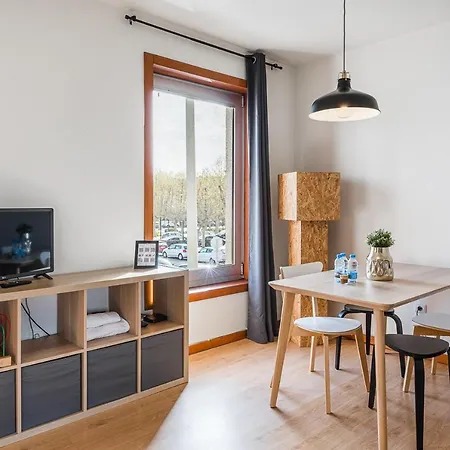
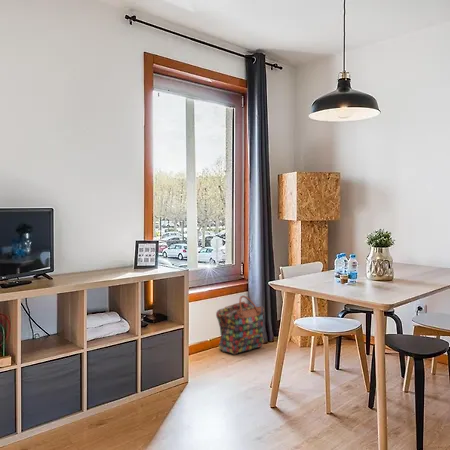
+ backpack [215,294,265,356]
